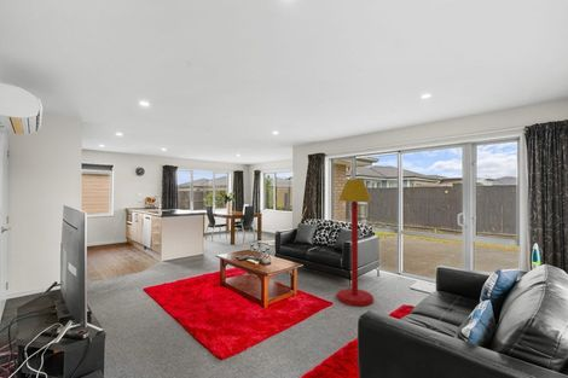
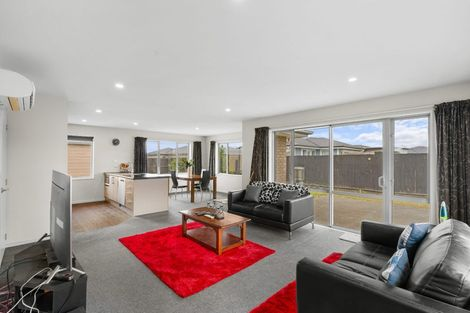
- floor lamp [336,178,375,307]
